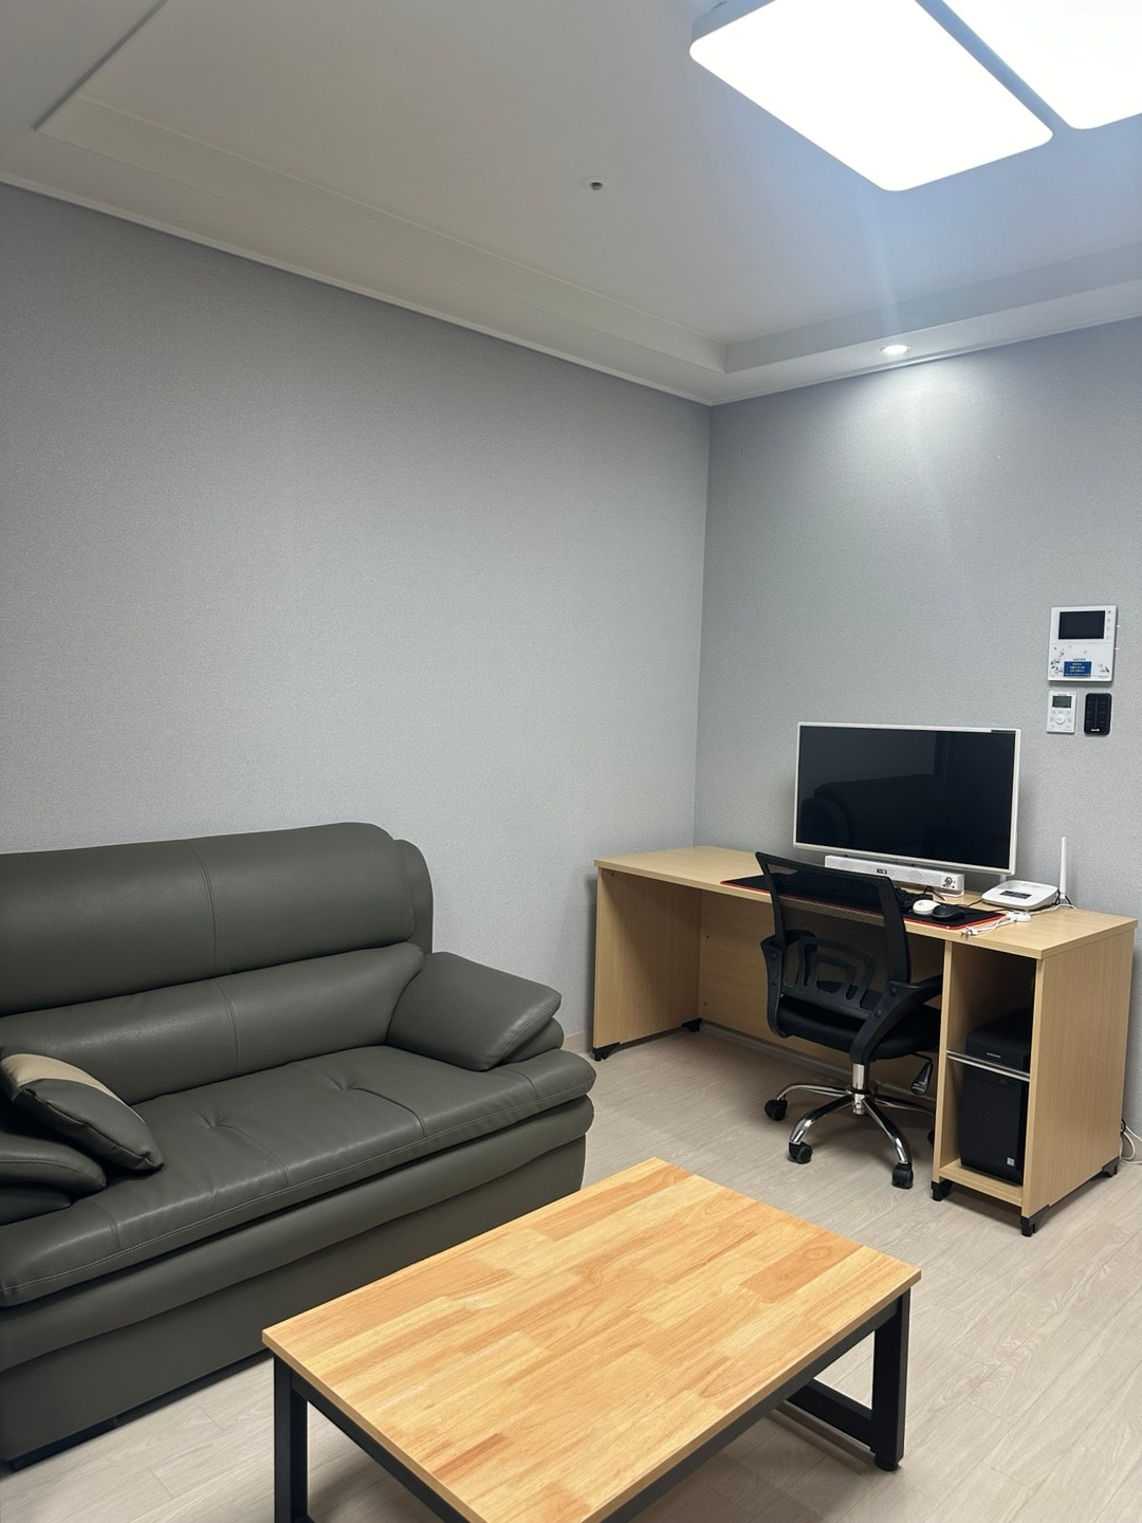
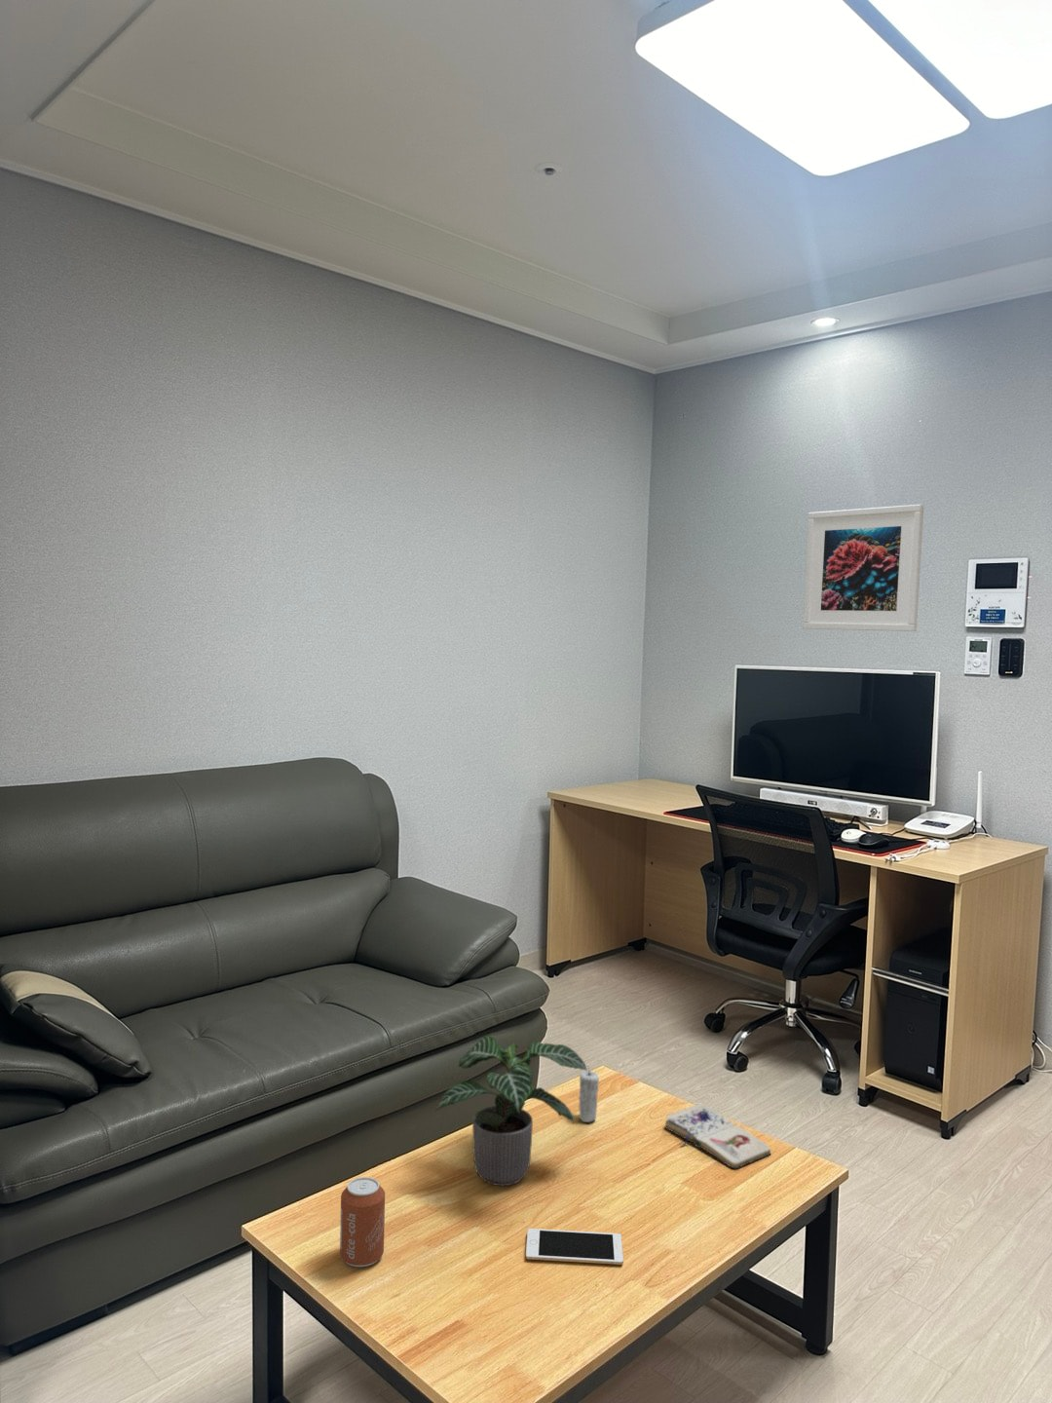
+ can [339,1177,386,1267]
+ paperback book [663,1103,771,1169]
+ cell phone [525,1227,624,1266]
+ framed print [801,504,925,632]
+ candle [578,1063,600,1124]
+ potted plant [434,1034,588,1186]
